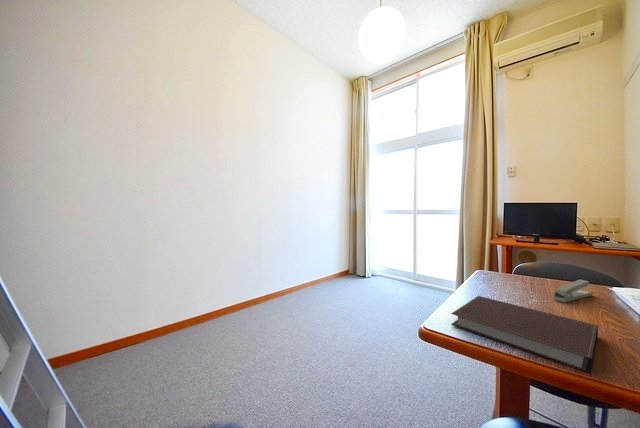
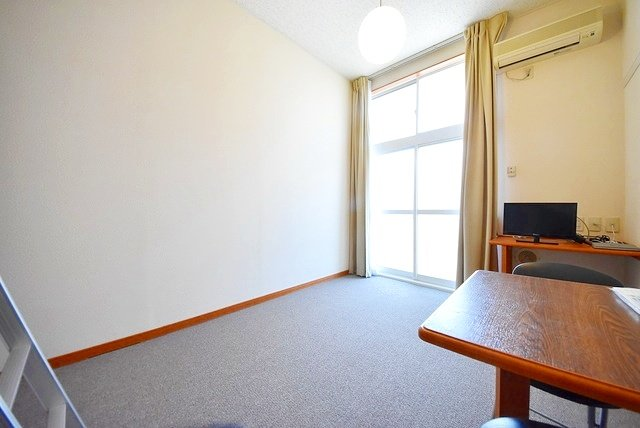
- notebook [450,295,599,375]
- stapler [552,279,594,303]
